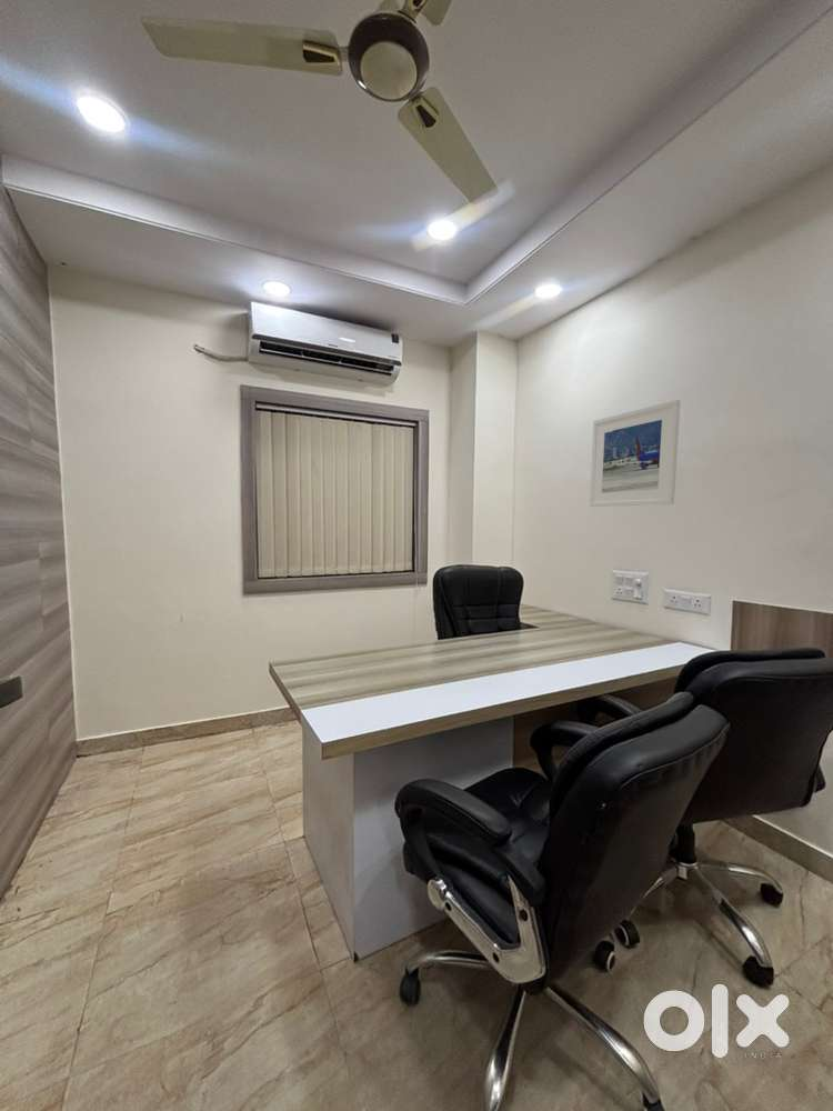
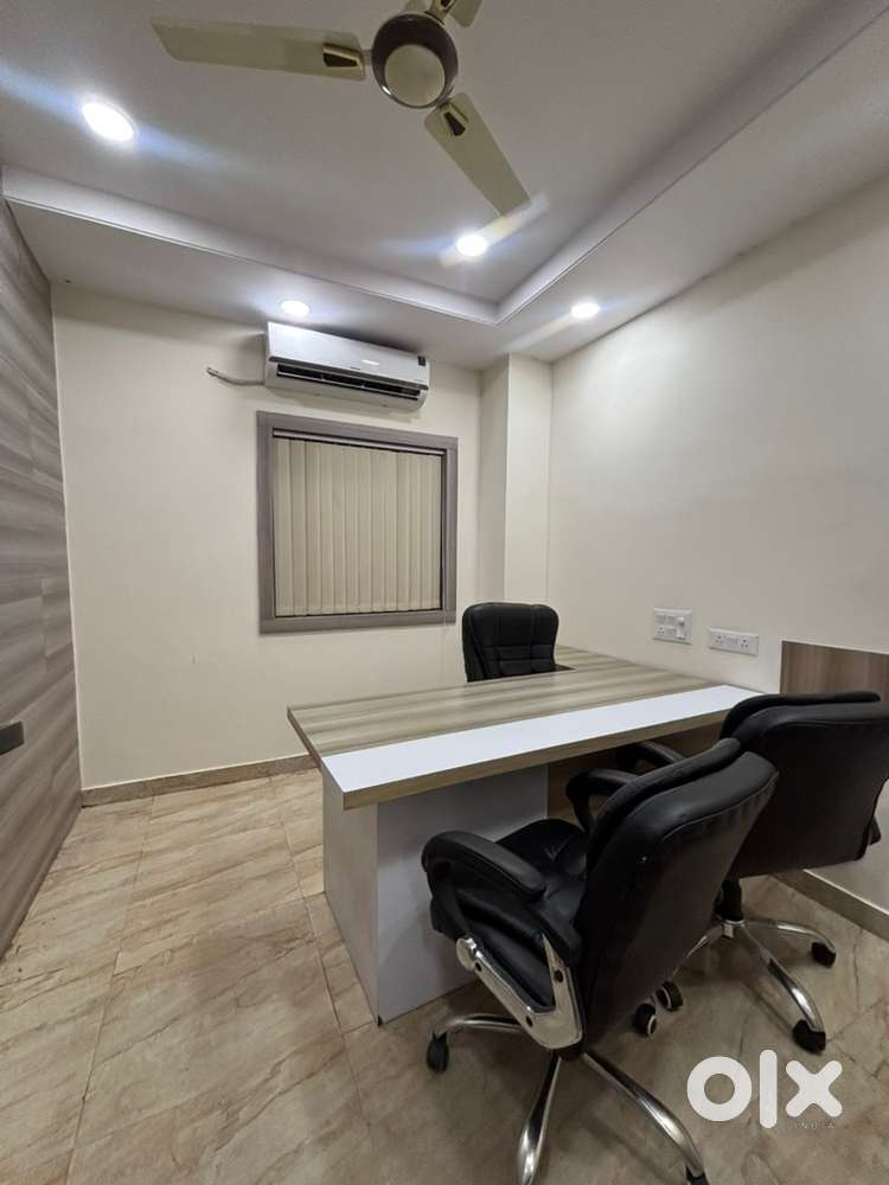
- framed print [589,399,682,508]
